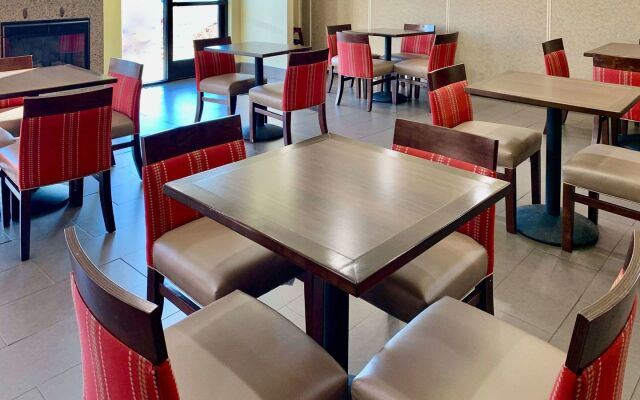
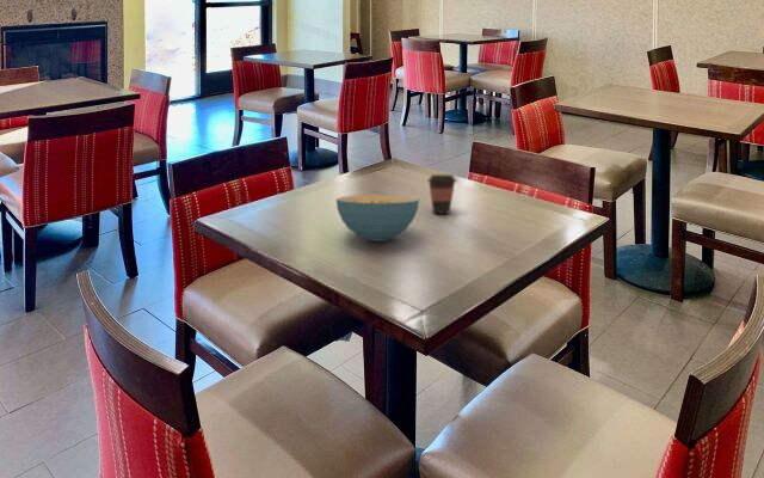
+ coffee cup [426,173,457,215]
+ cereal bowl [335,194,420,243]
